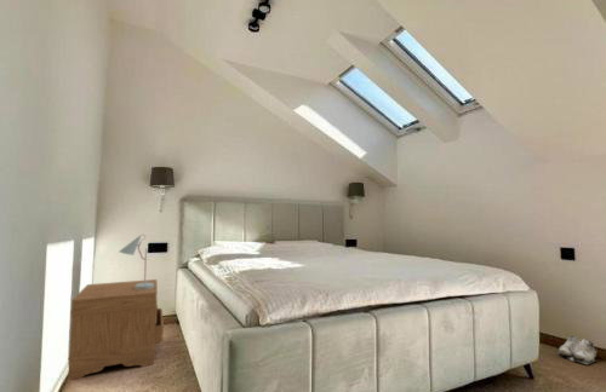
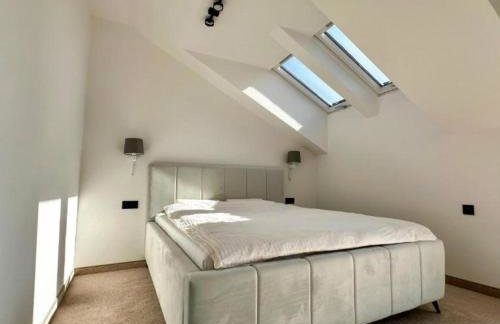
- shoe [558,335,598,365]
- table lamp [118,234,154,289]
- nightstand [67,278,165,381]
